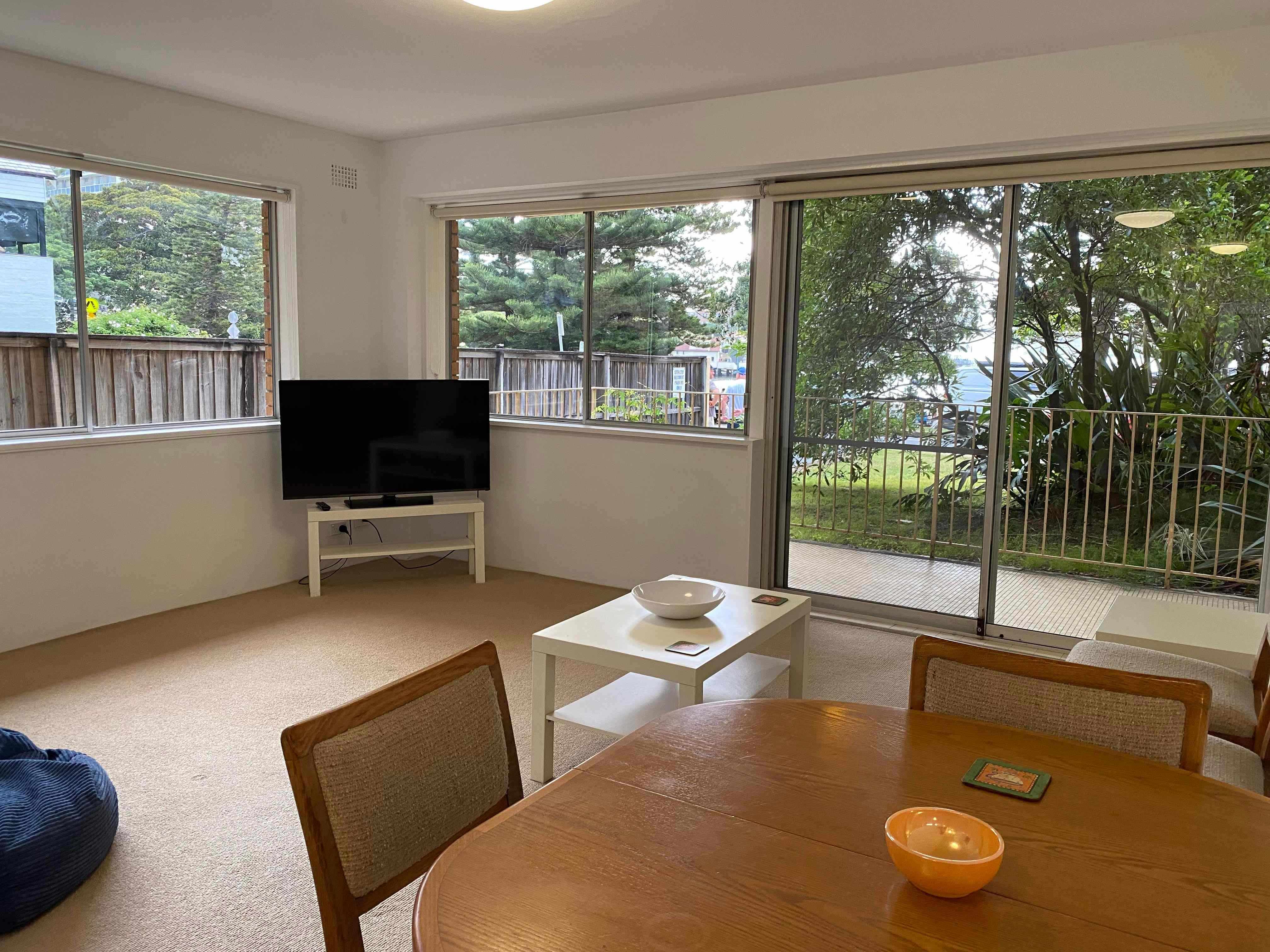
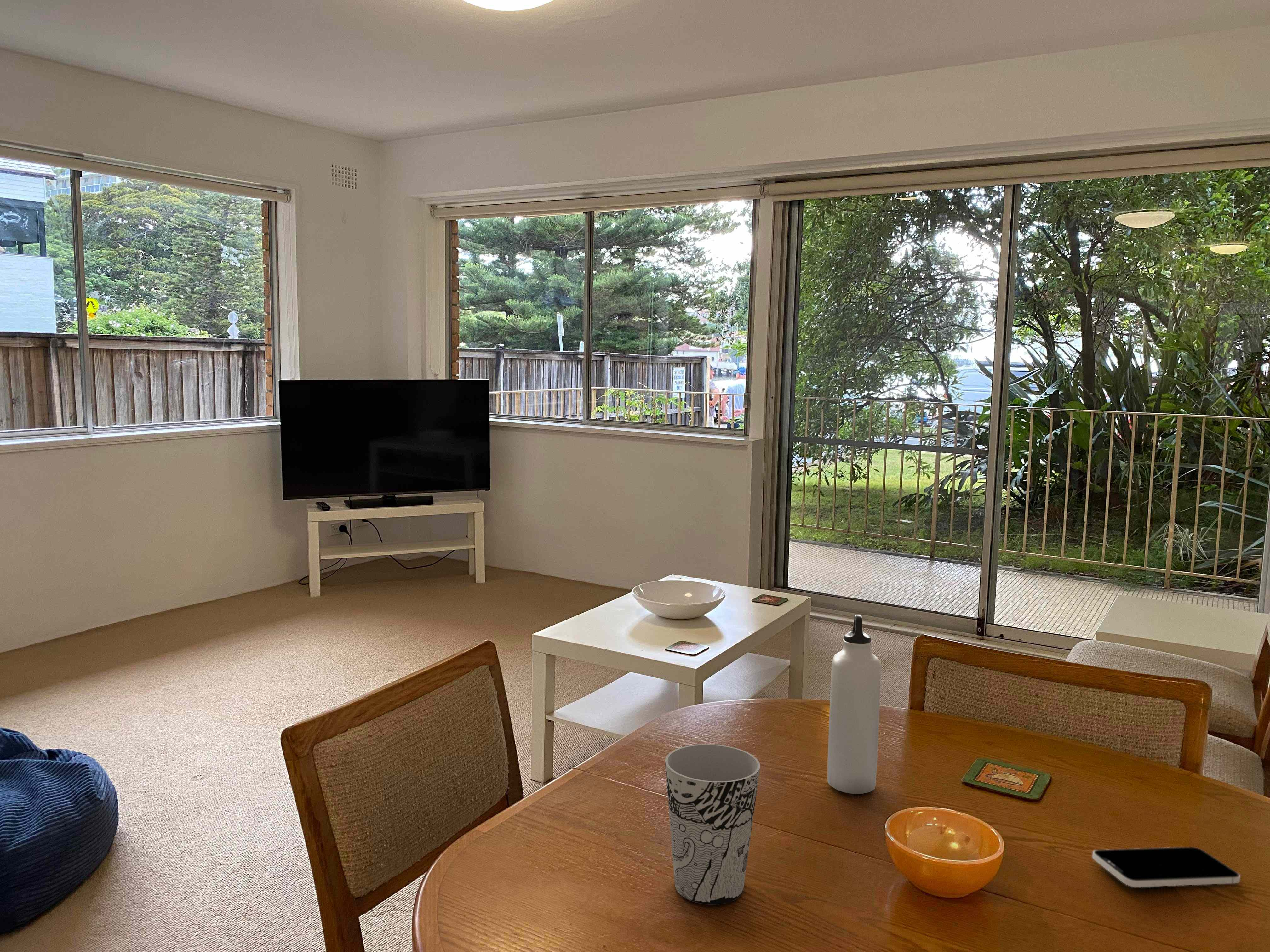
+ cup [665,744,760,905]
+ smartphone [1092,847,1241,887]
+ water bottle [827,614,882,794]
